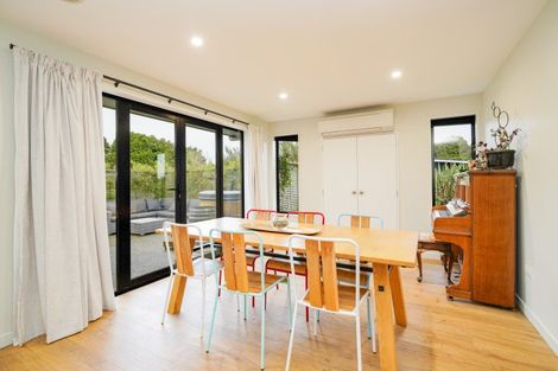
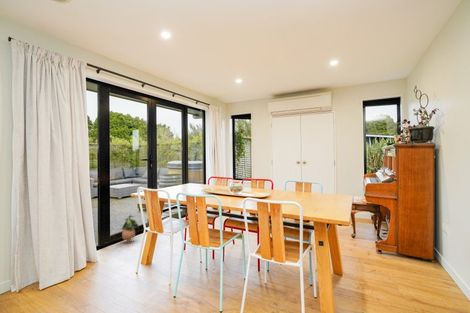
+ potted plant [121,214,140,245]
